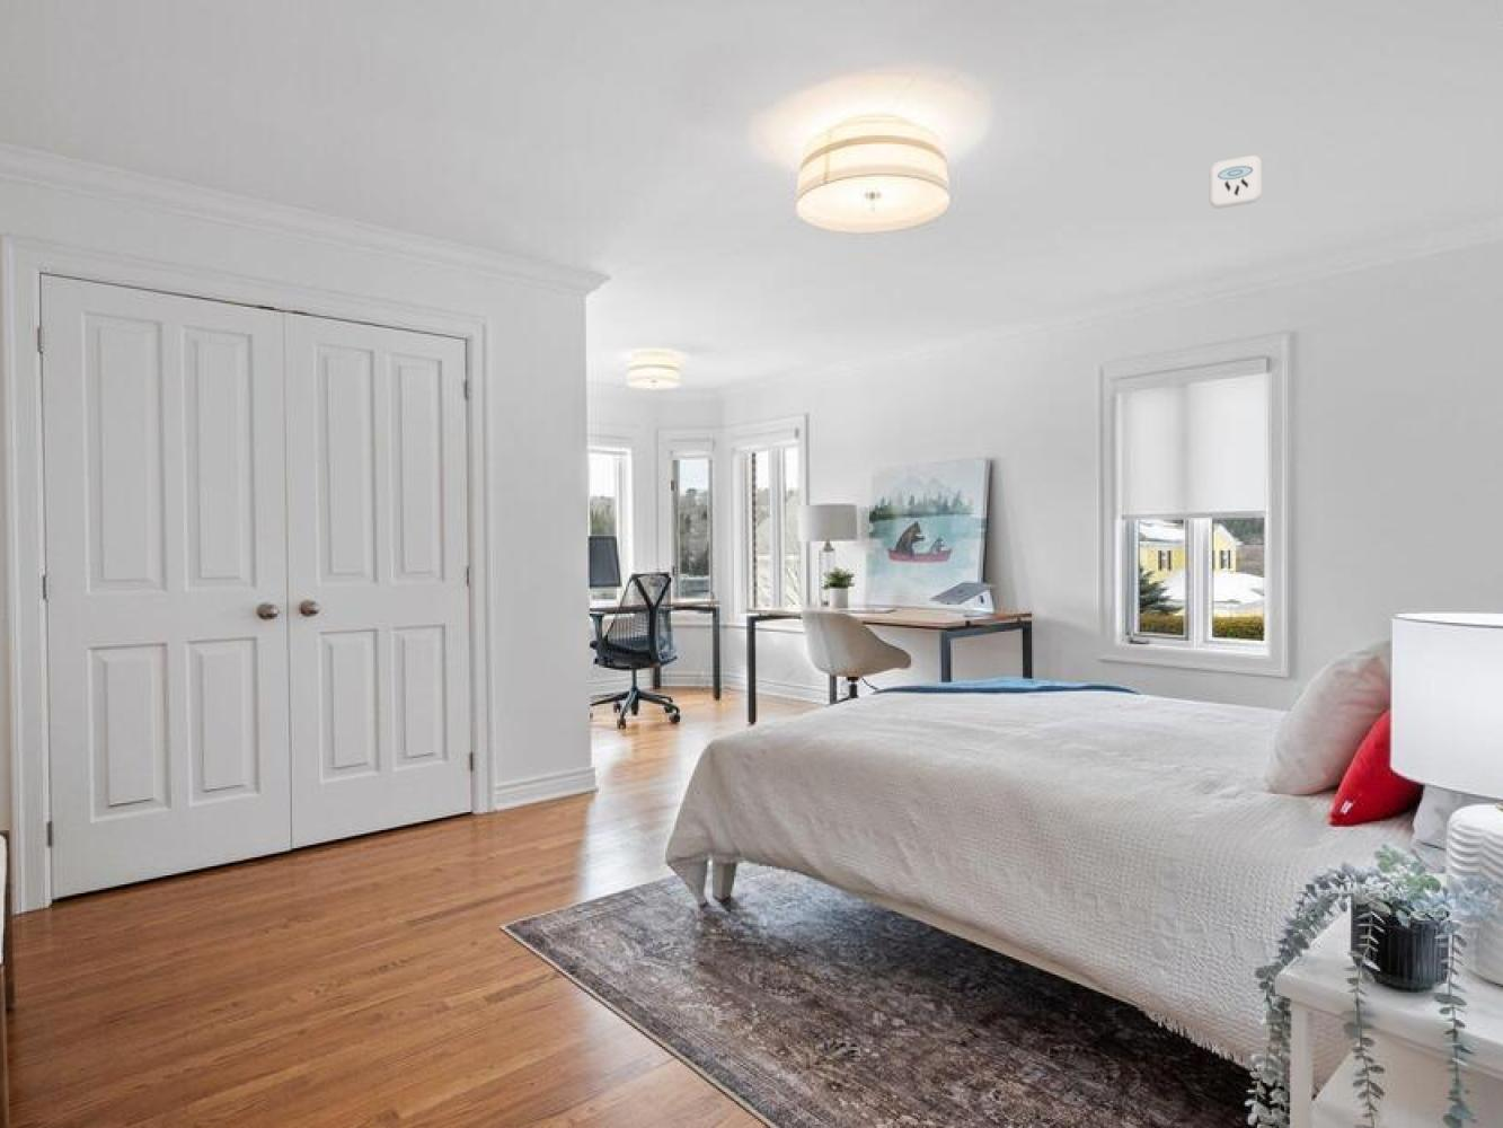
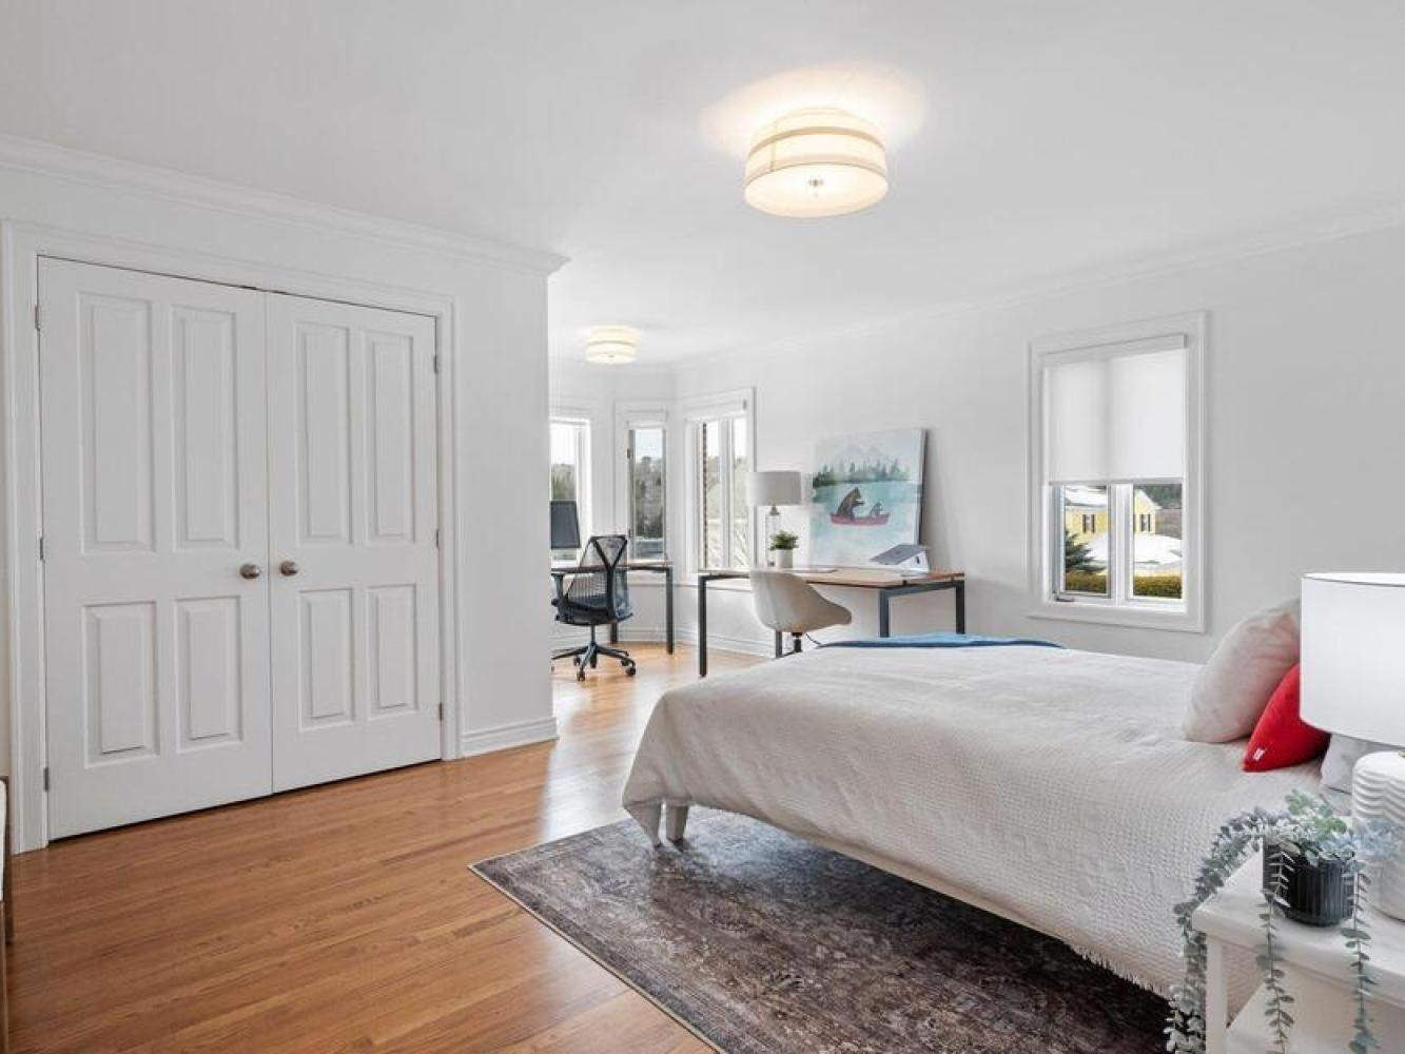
- smoke detector [1209,154,1263,210]
